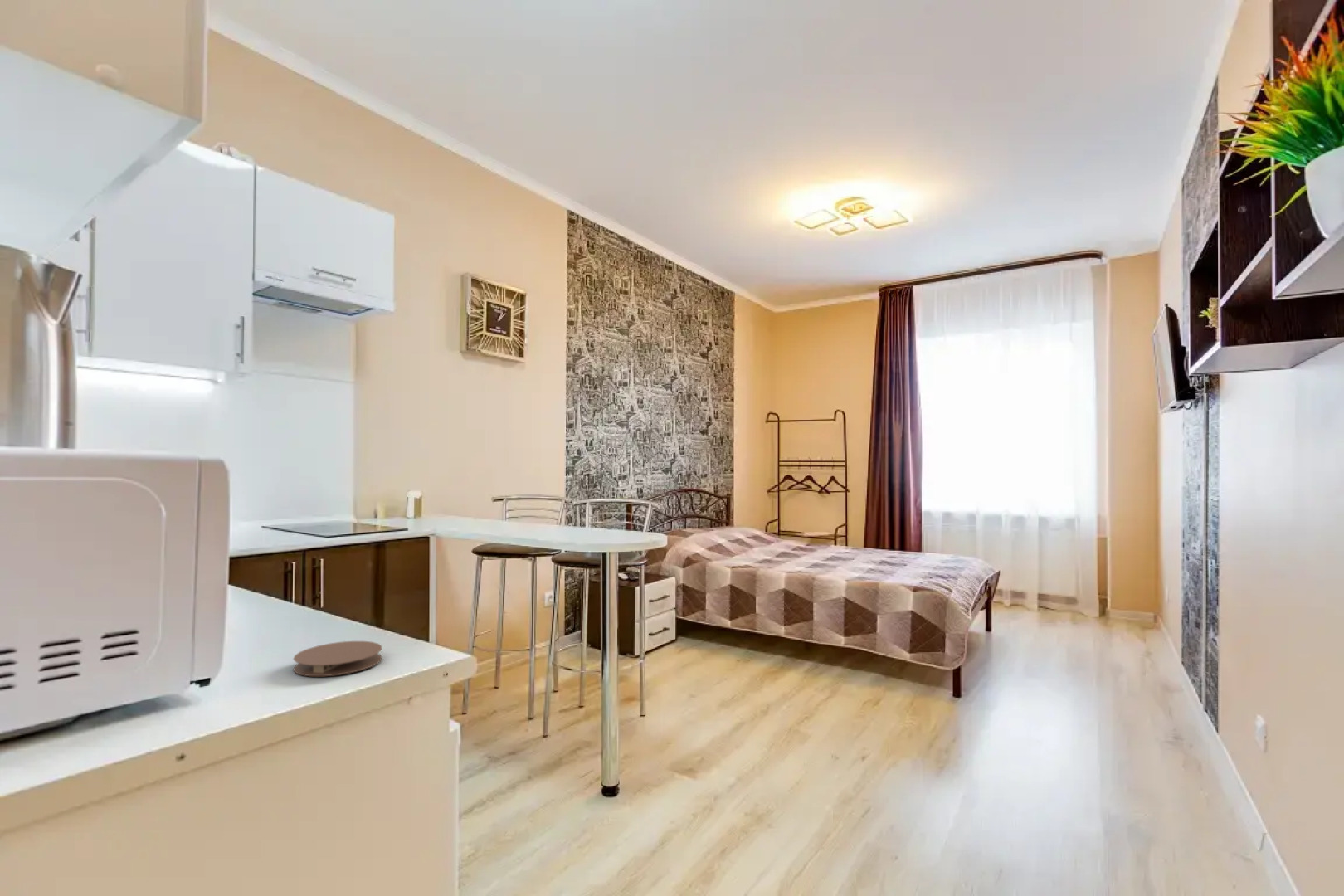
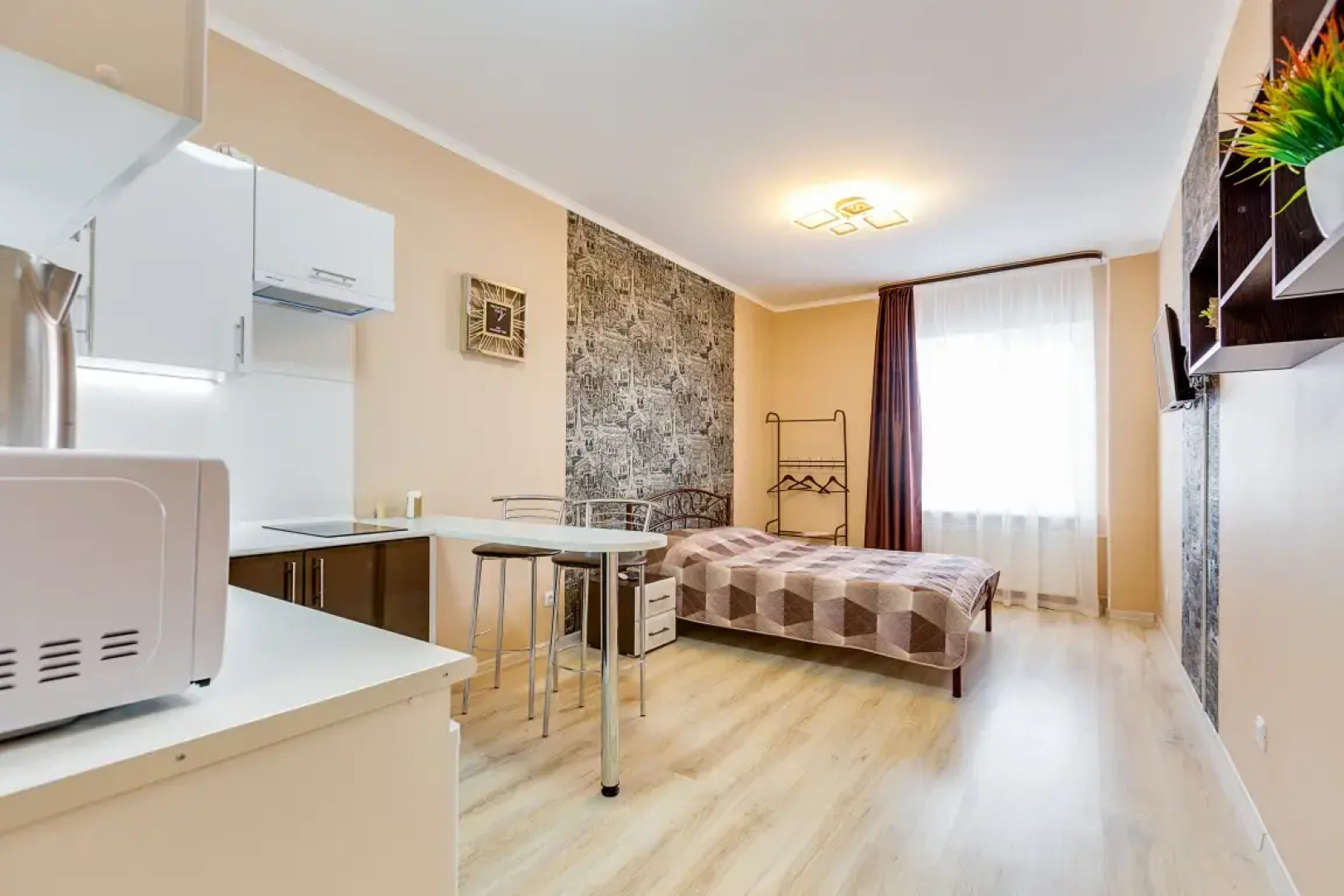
- coaster [292,640,382,677]
